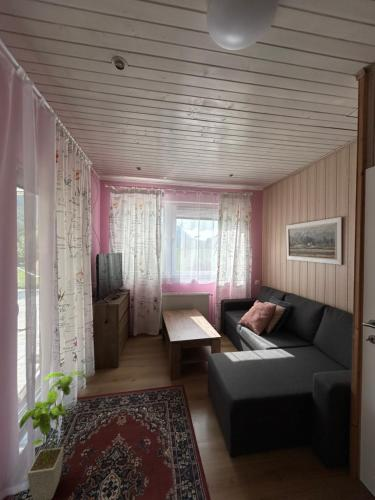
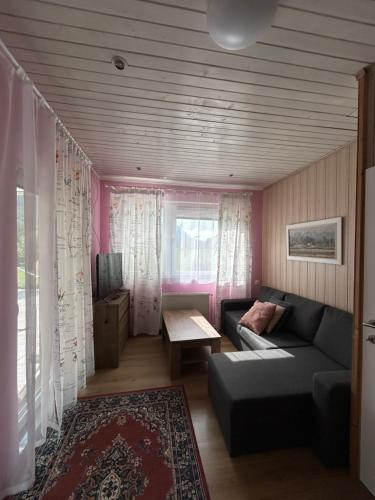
- house plant [19,370,88,500]
